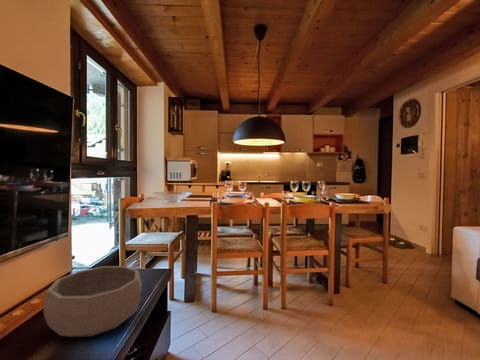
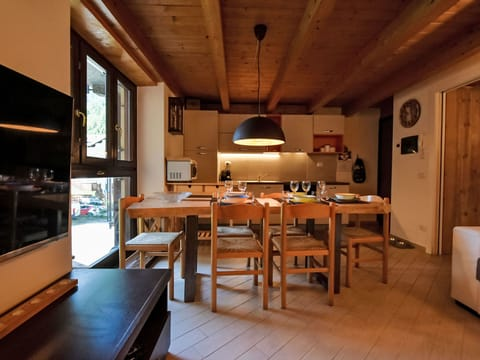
- decorative bowl [42,265,143,338]
